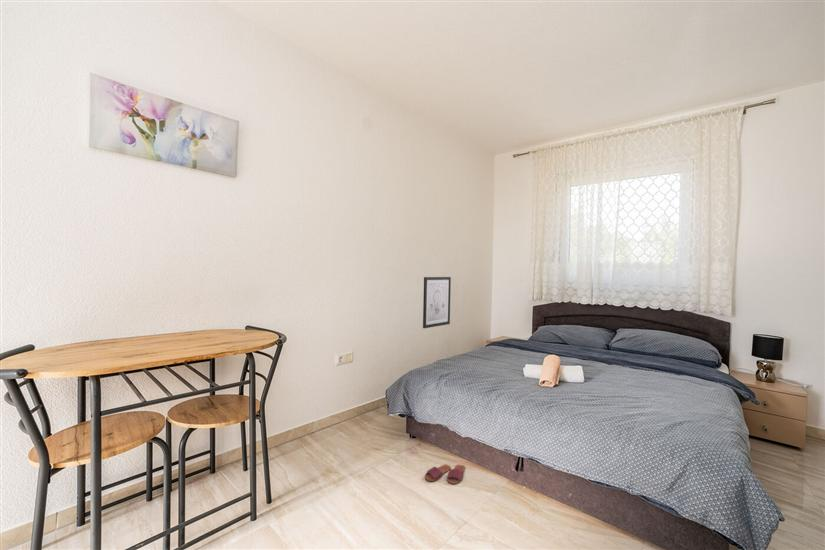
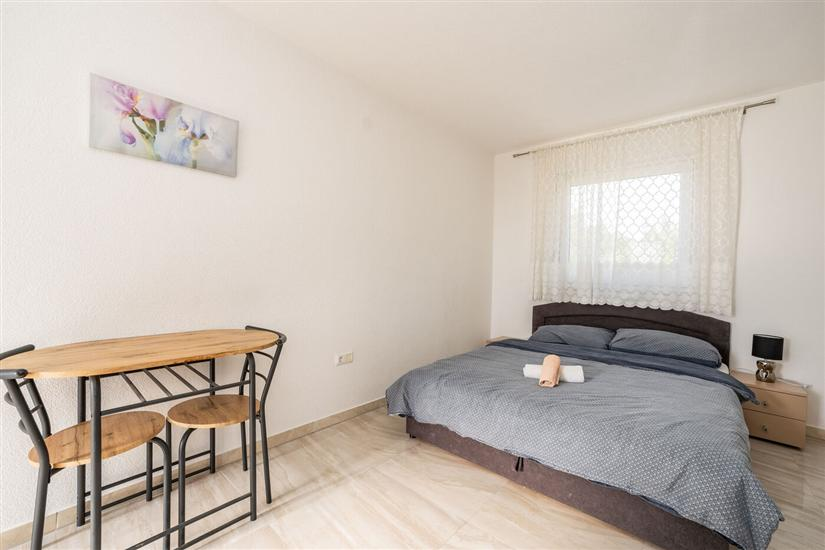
- slippers [424,463,466,485]
- wall art [422,276,452,329]
